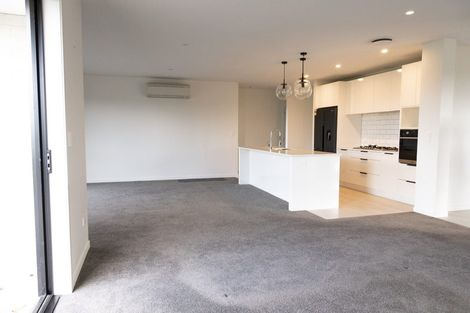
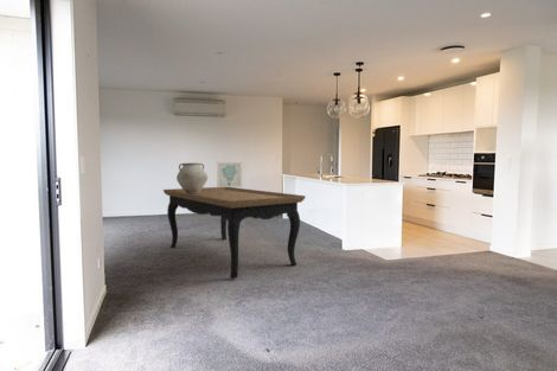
+ wall art [216,161,243,188]
+ ceramic pot [175,161,209,193]
+ dining table [162,186,307,280]
